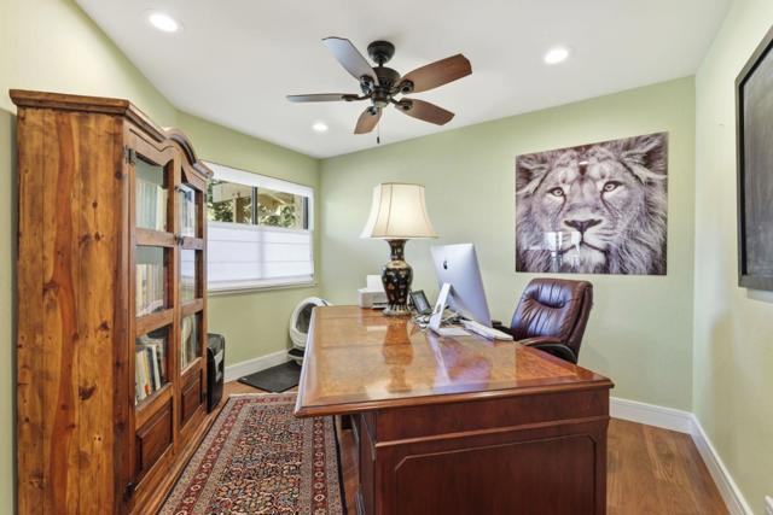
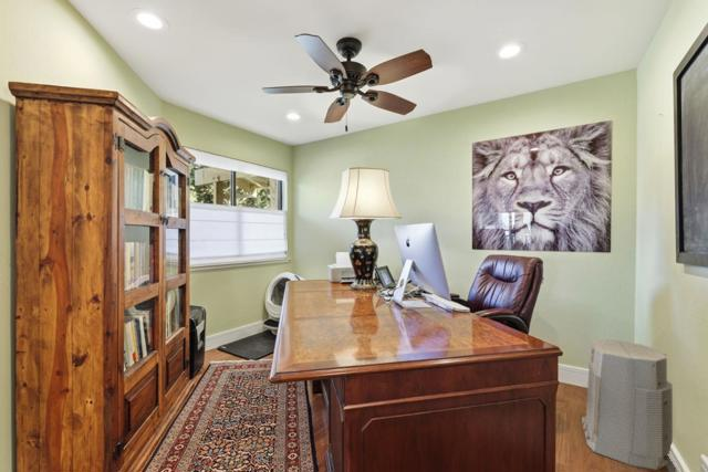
+ air purifier [581,337,674,471]
